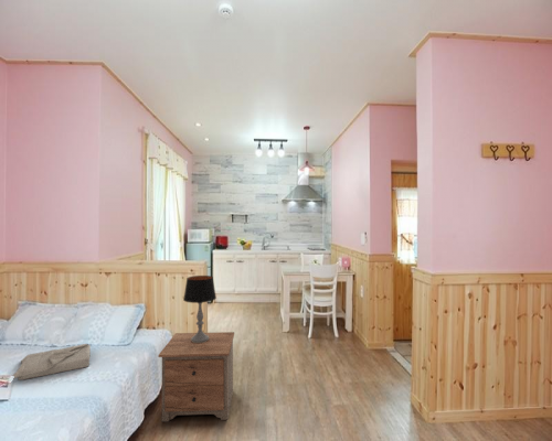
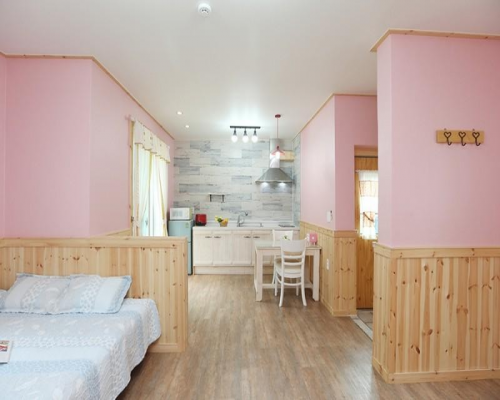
- nightstand [157,331,235,423]
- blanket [11,343,92,381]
- table lamp [182,275,217,343]
